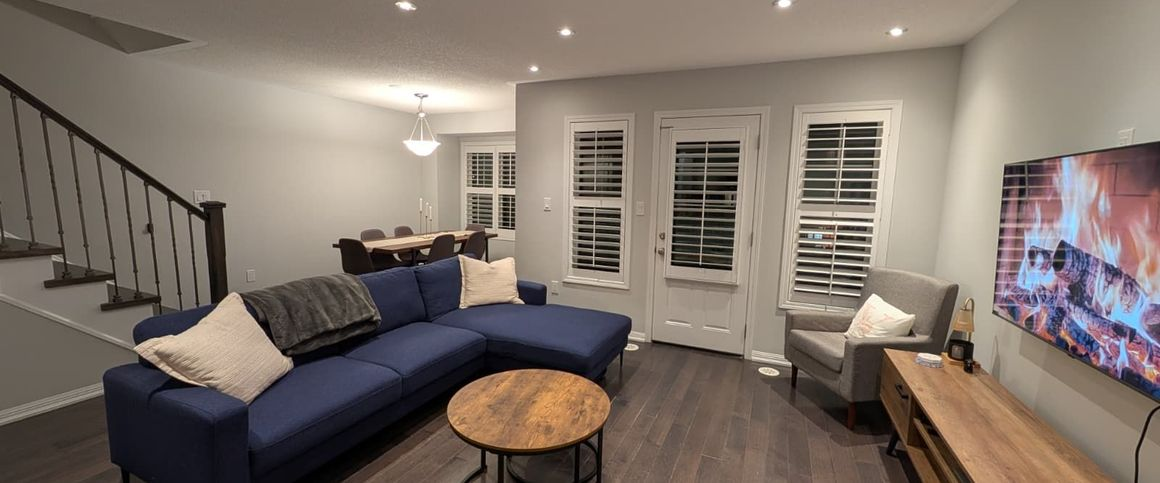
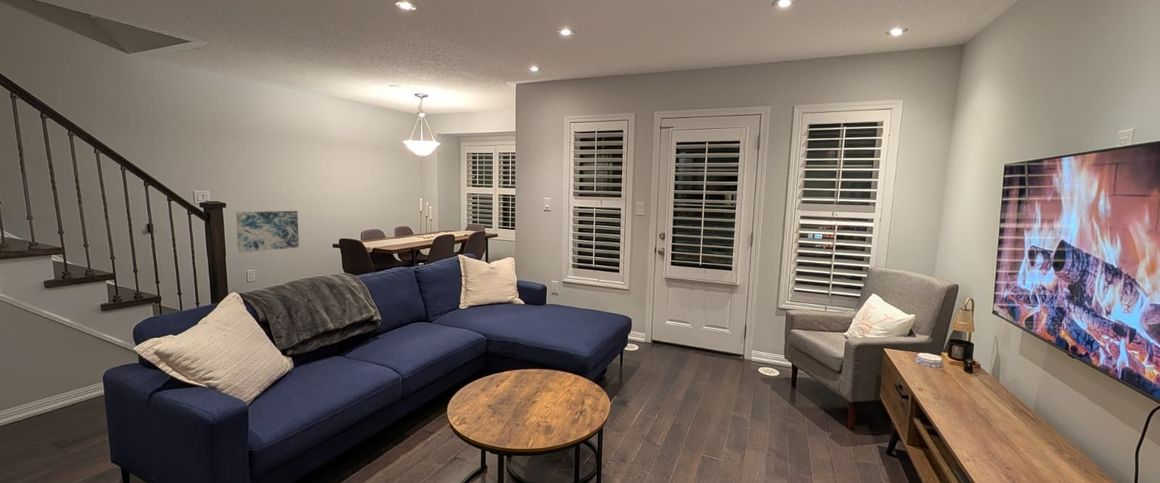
+ wall art [235,210,300,254]
